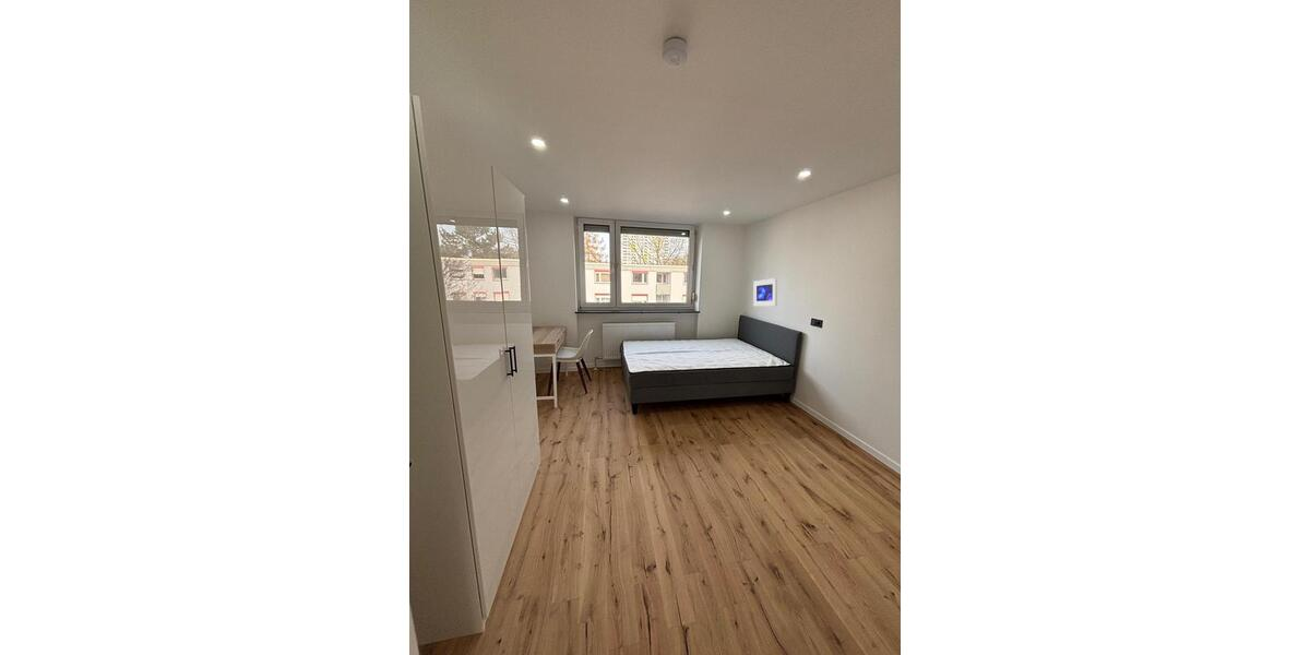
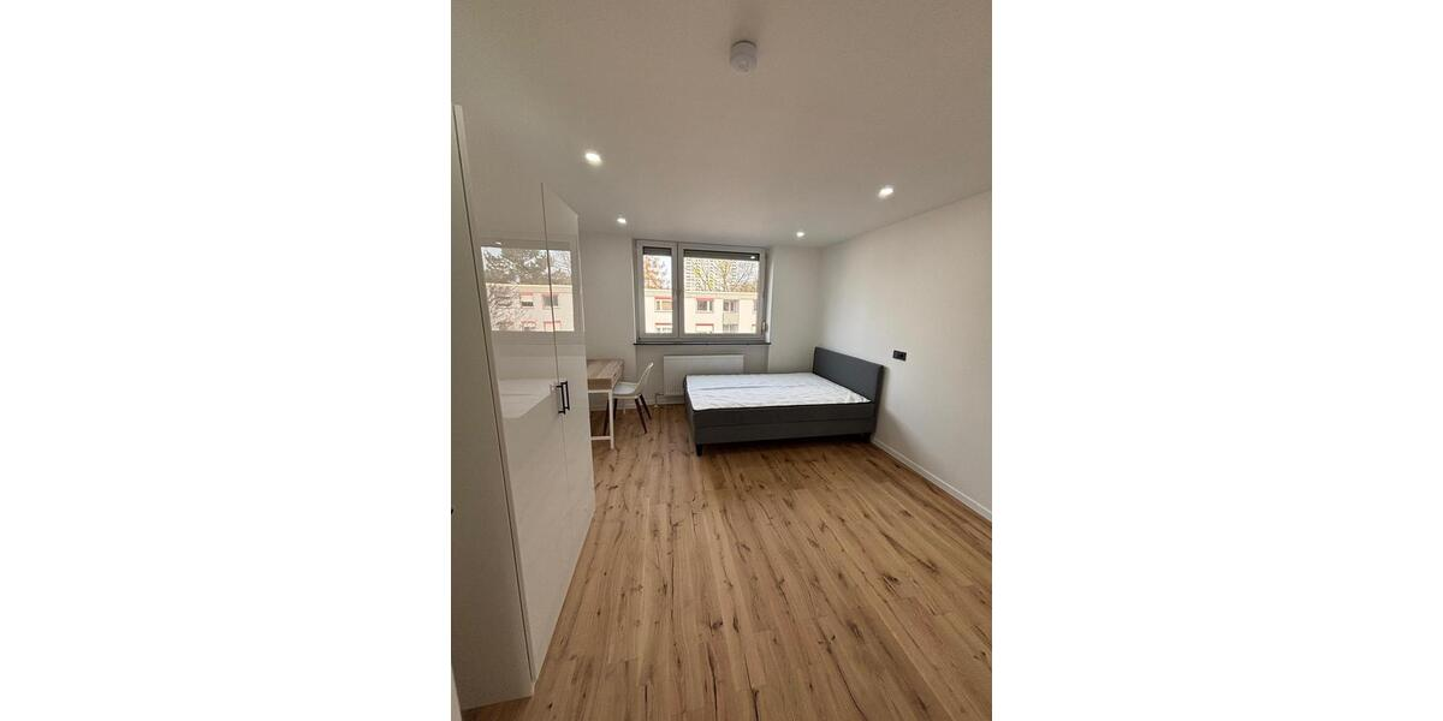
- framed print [752,277,778,307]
